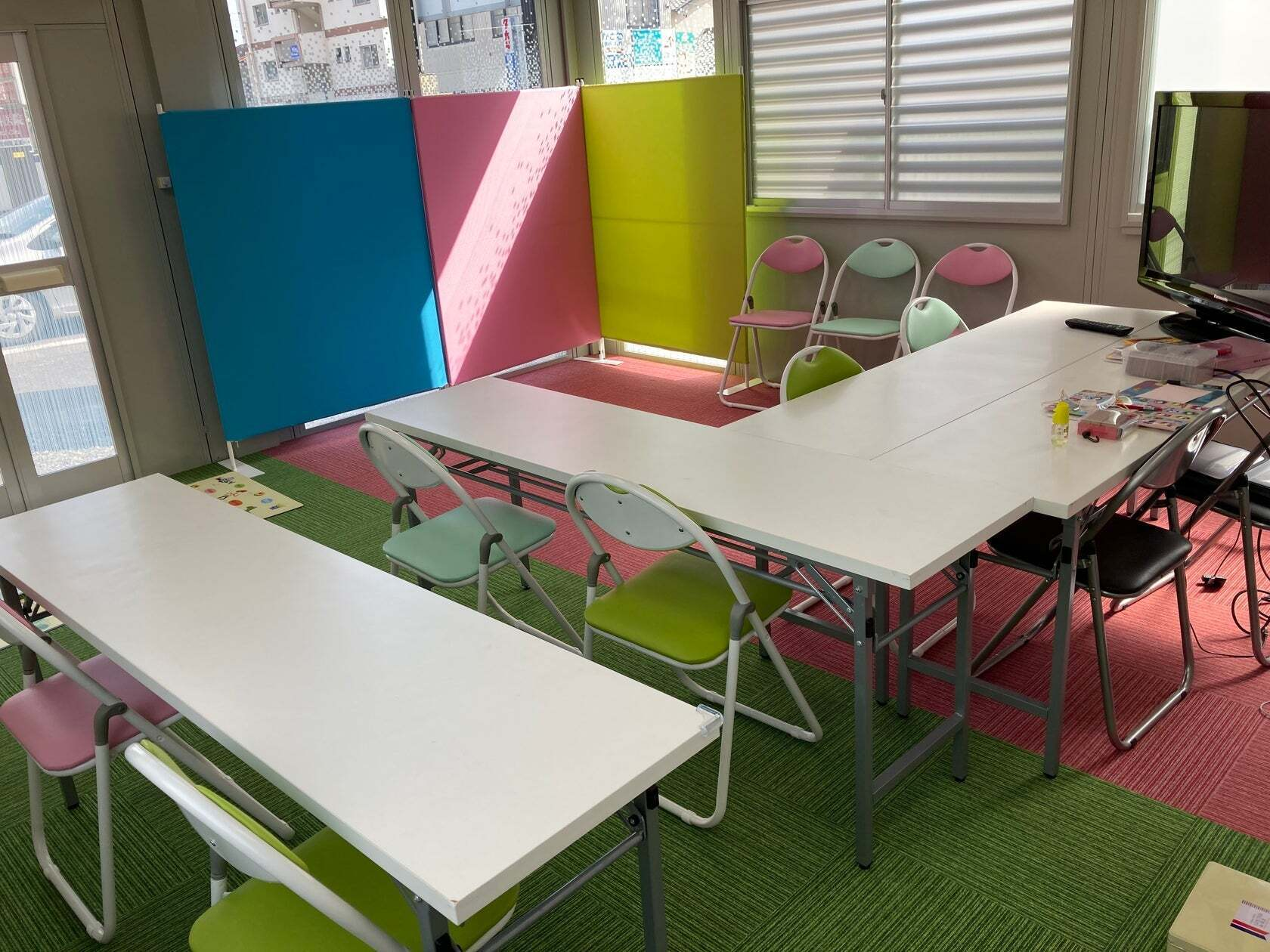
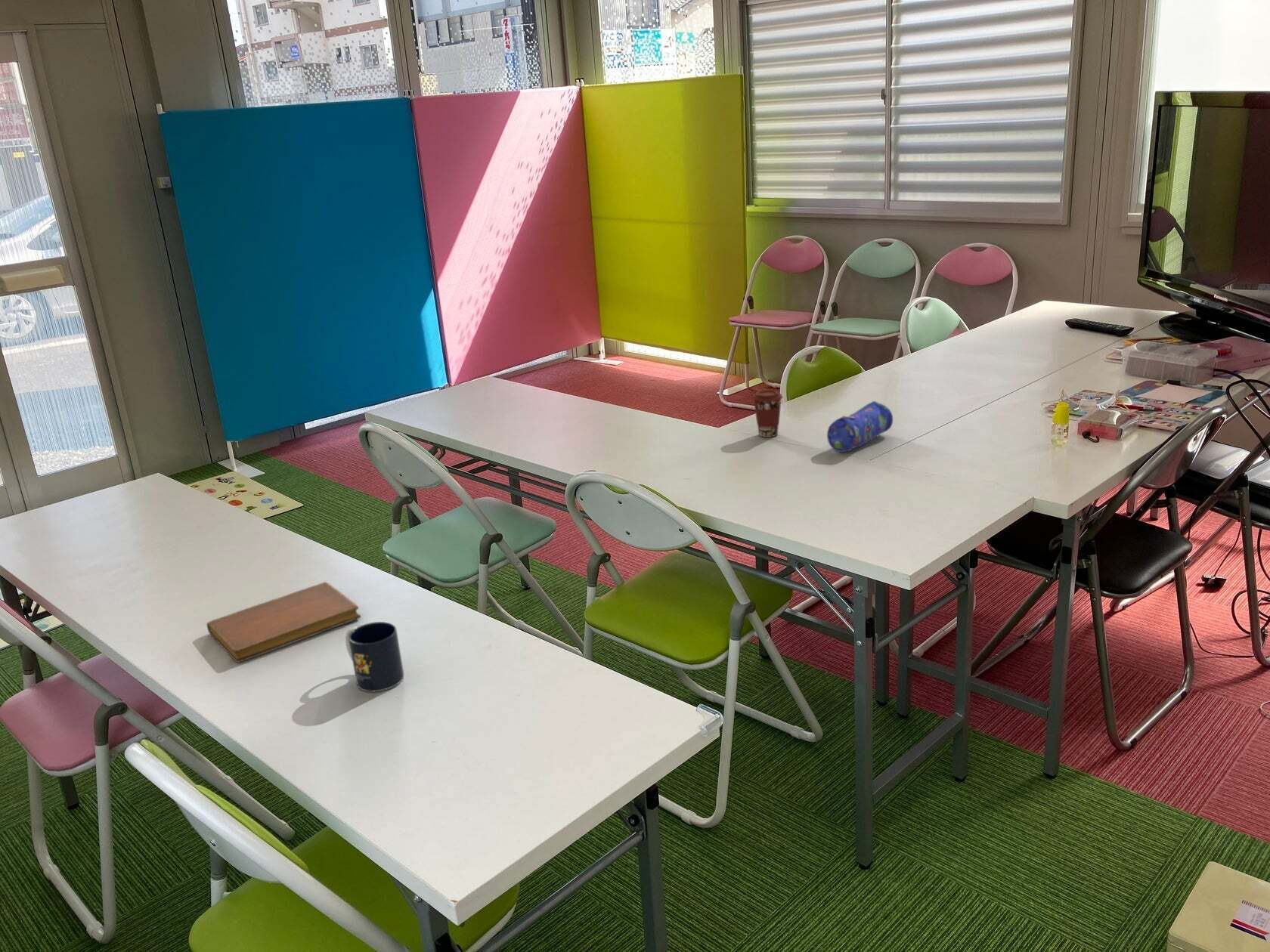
+ notebook [206,581,361,663]
+ coffee cup [751,389,783,438]
+ pencil case [826,400,894,453]
+ mug [345,621,404,692]
